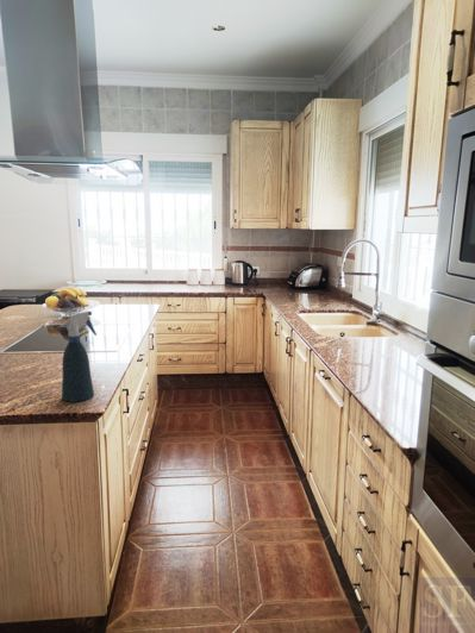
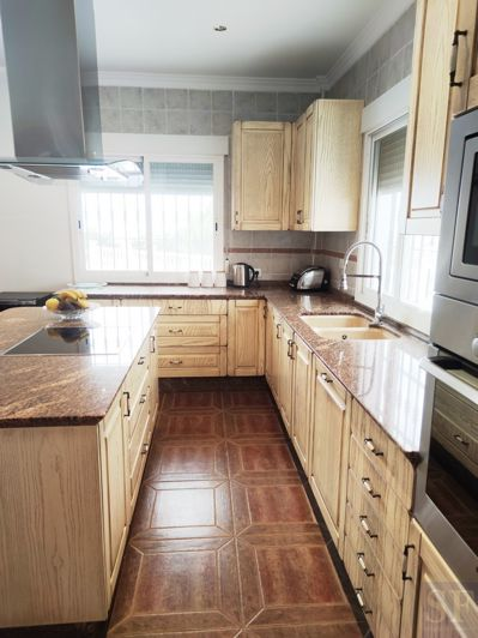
- spray bottle [57,311,98,403]
